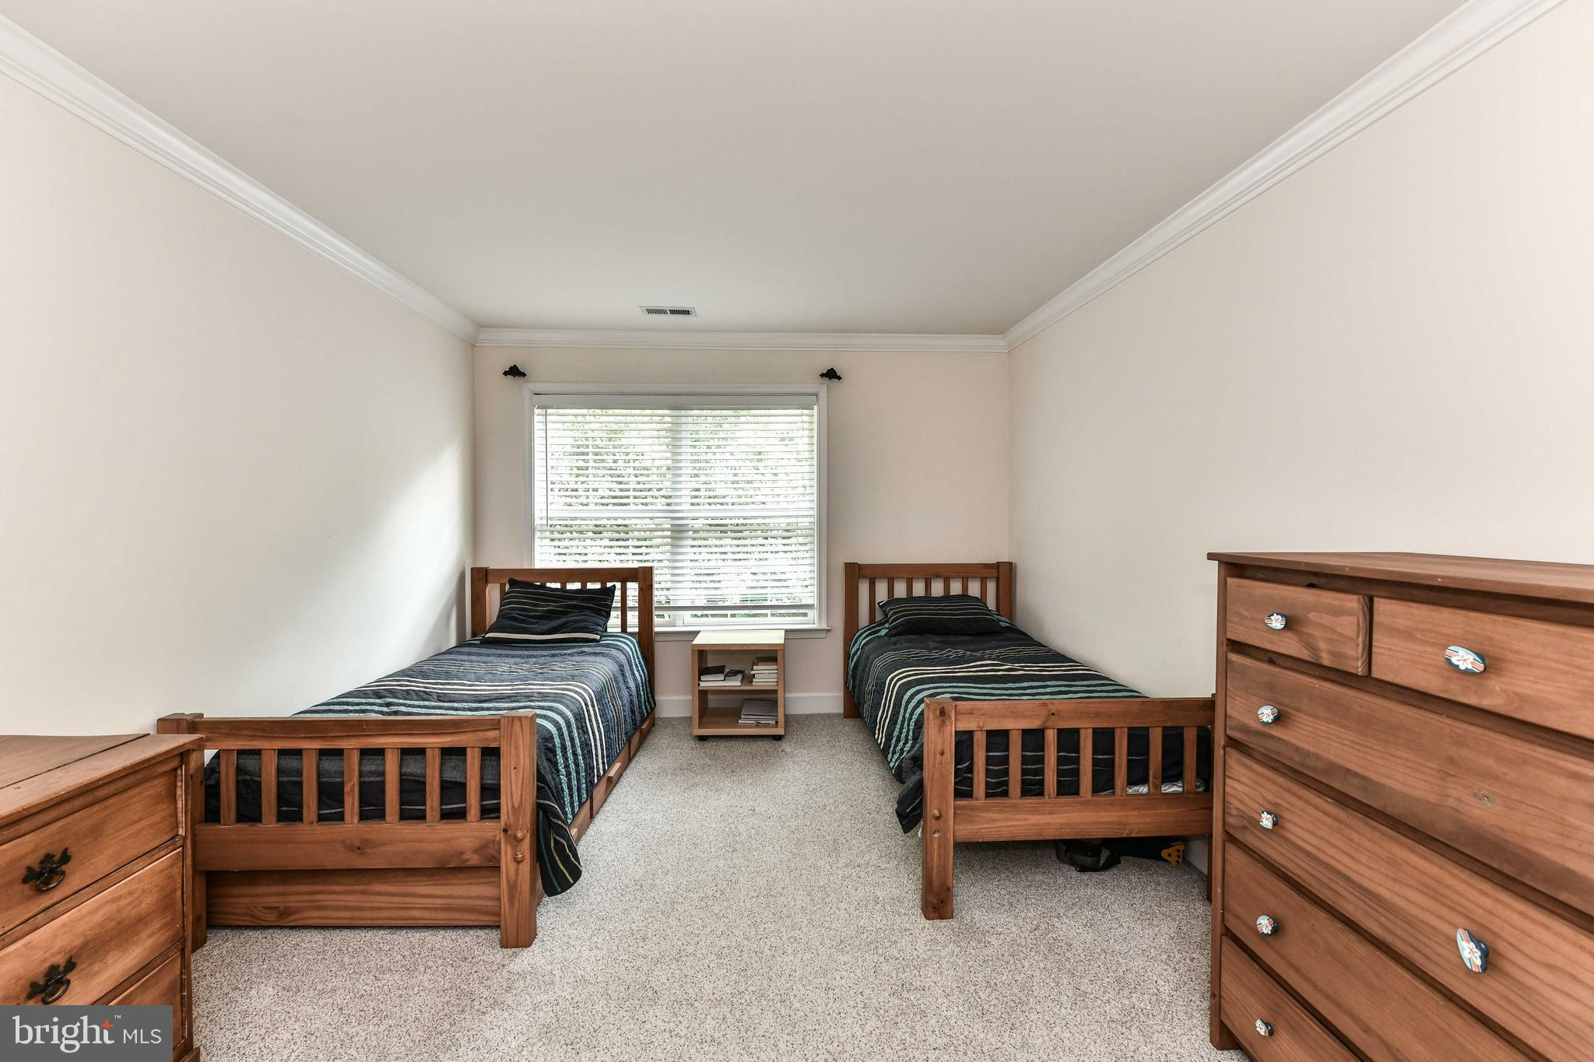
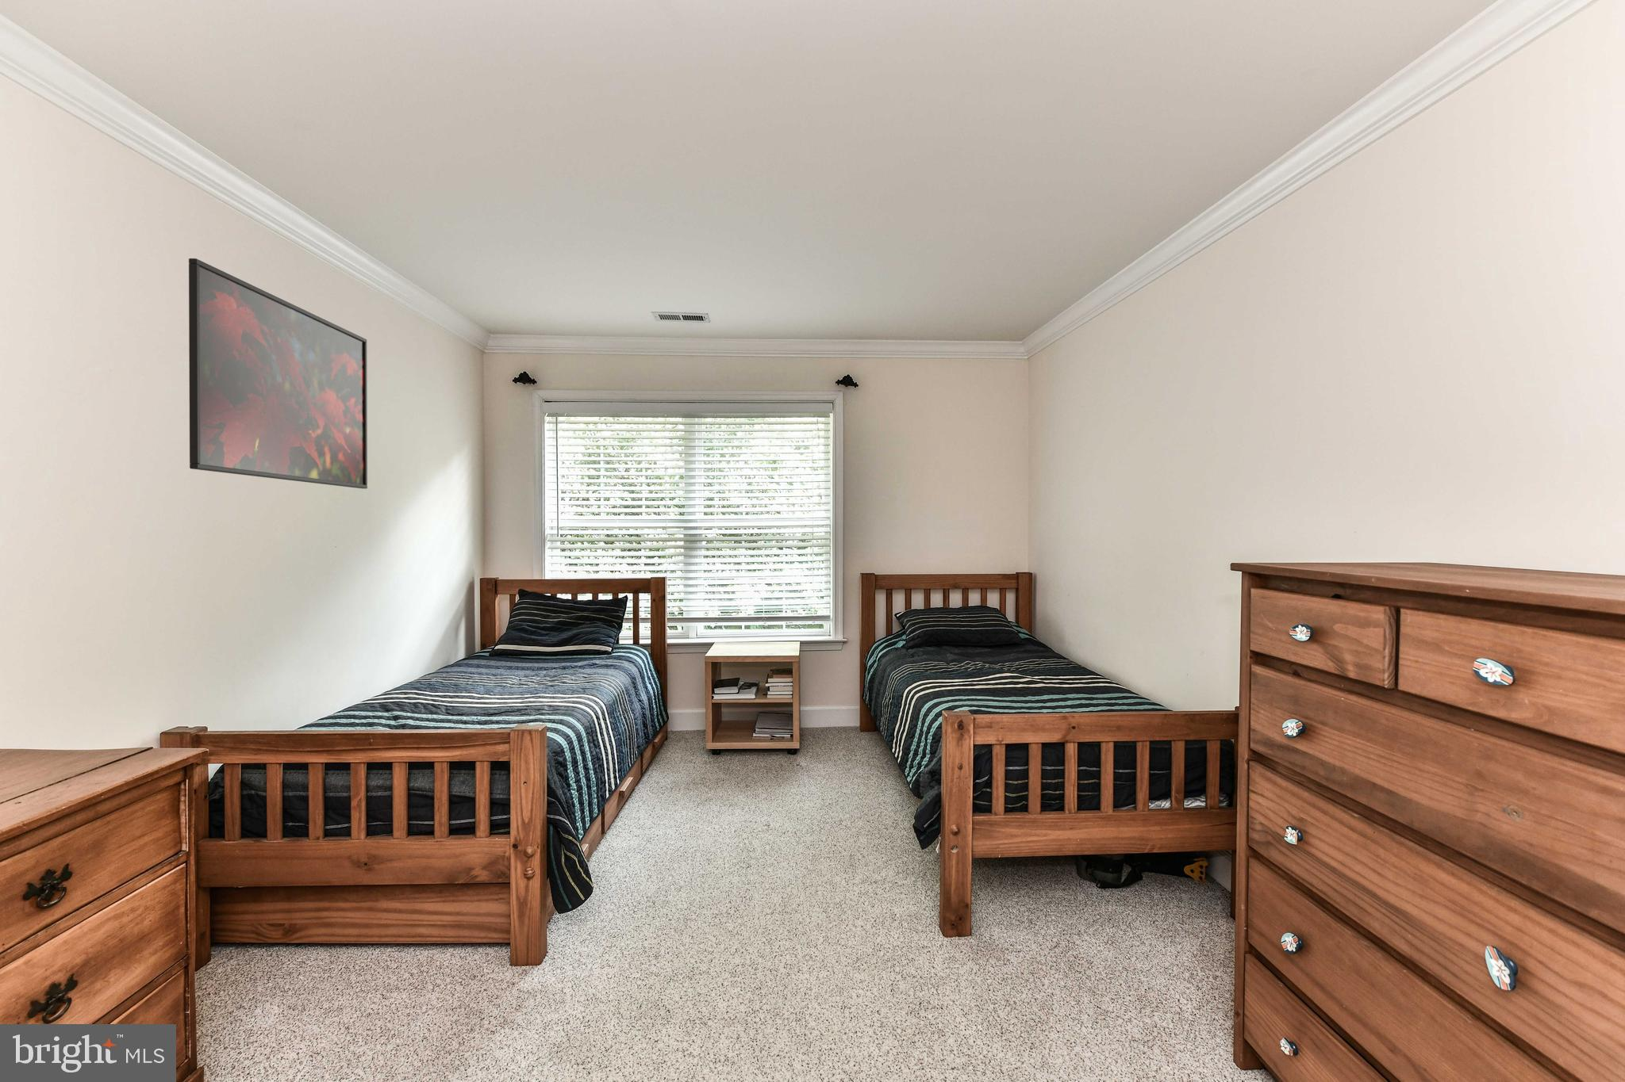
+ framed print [188,257,368,489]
